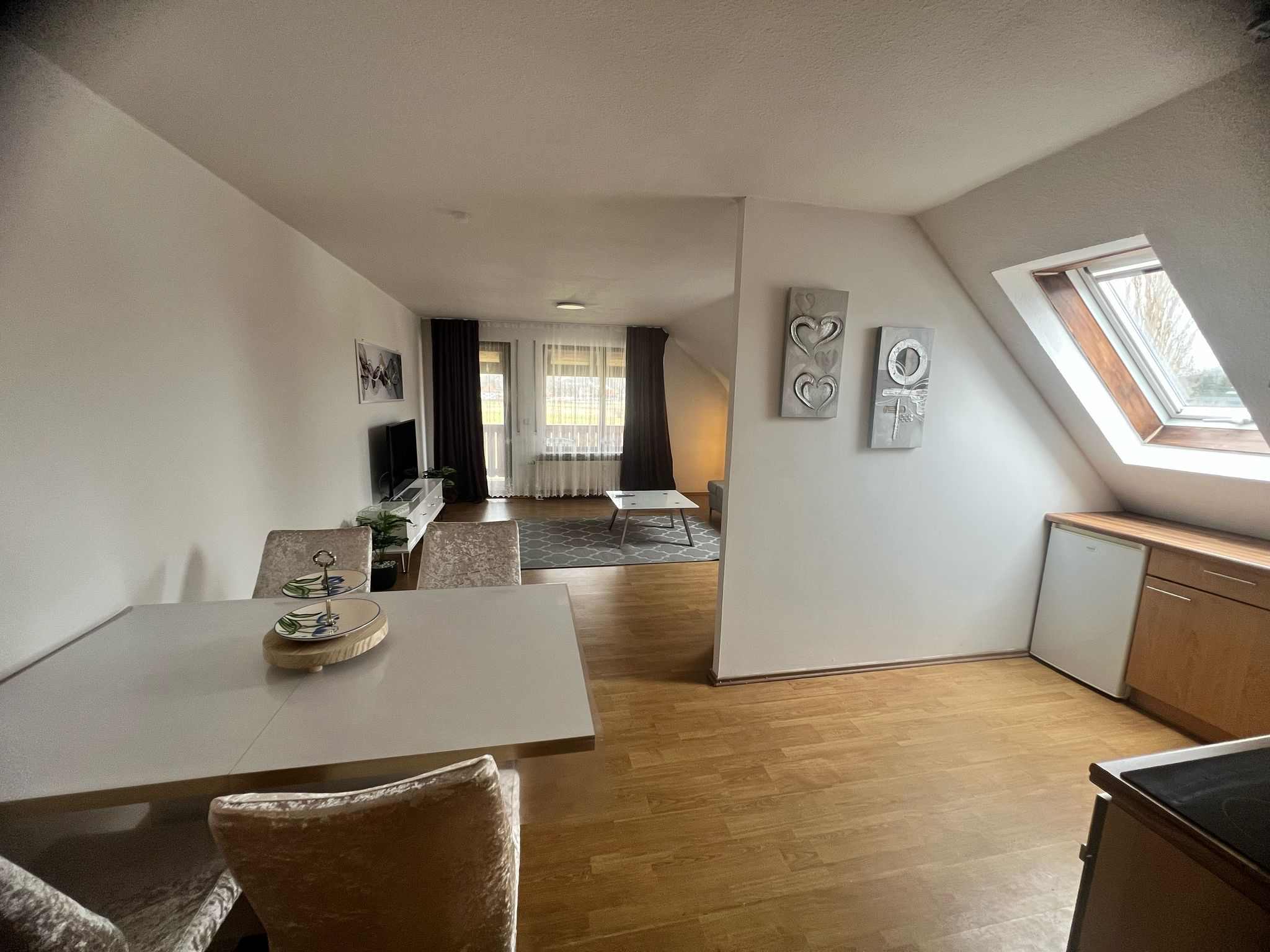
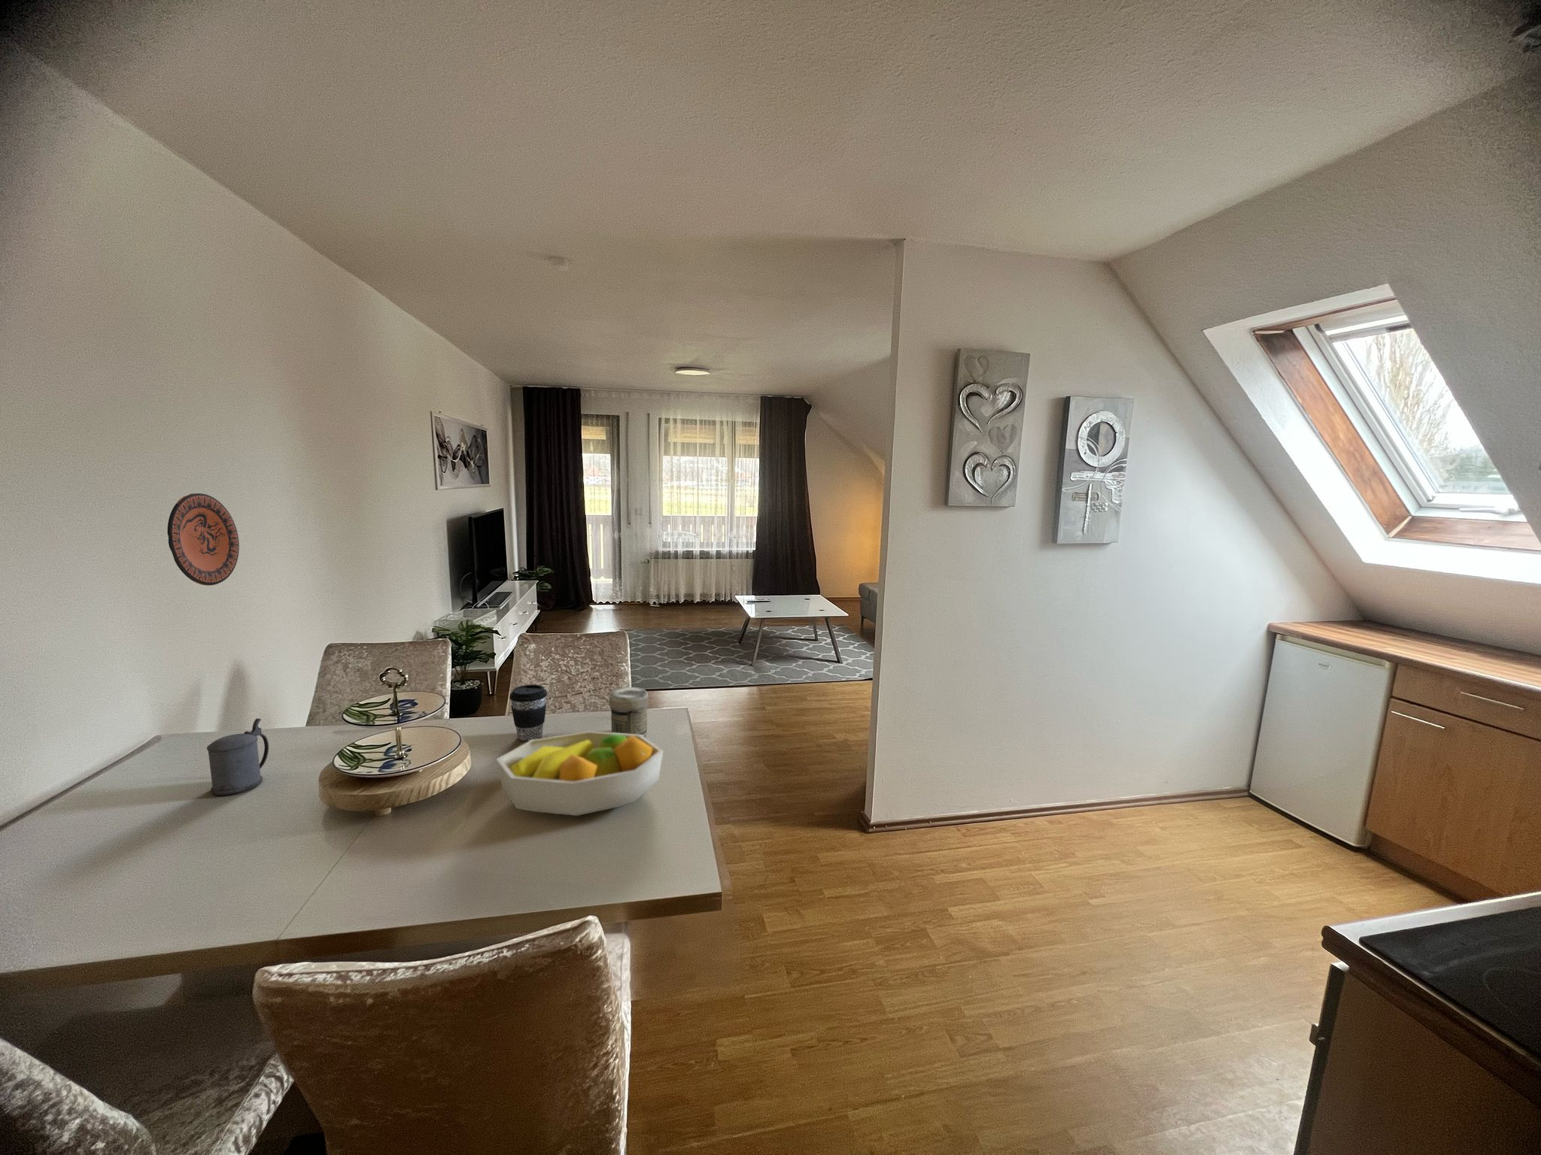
+ fruit bowl [496,730,665,817]
+ jar [609,687,649,736]
+ beer stein [206,717,269,796]
+ decorative plate [167,493,240,586]
+ coffee cup [508,683,547,741]
